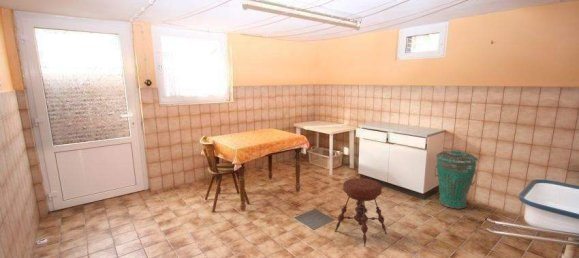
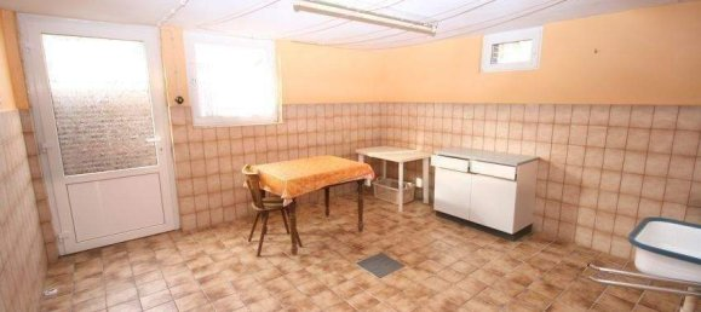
- trash can [434,148,479,210]
- stool [334,177,388,248]
